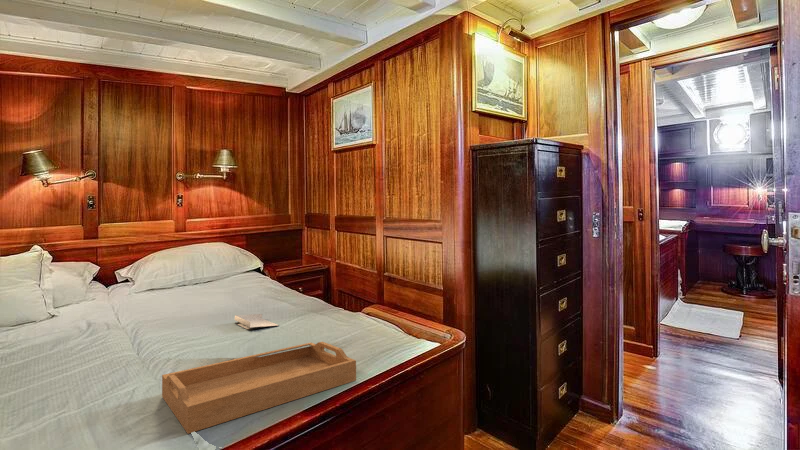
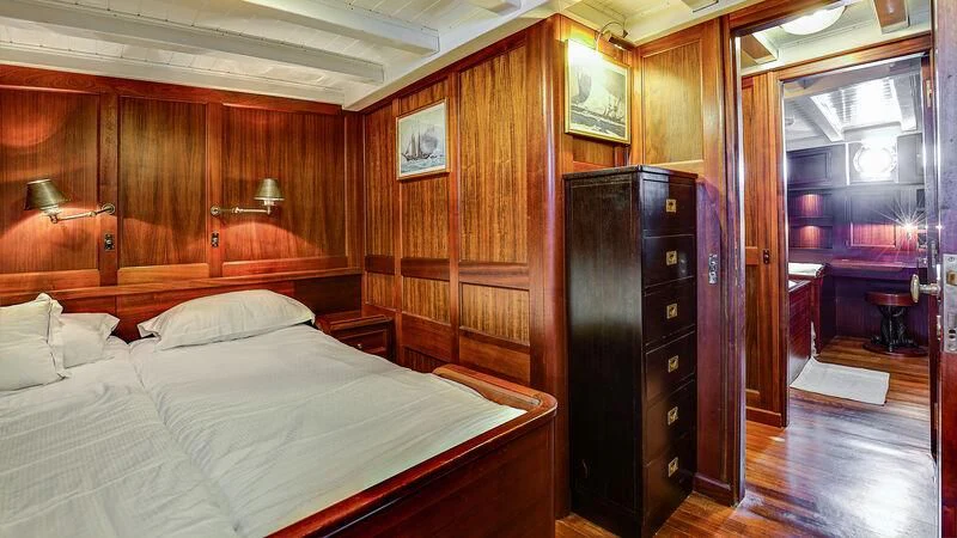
- book [234,313,280,331]
- serving tray [161,341,357,435]
